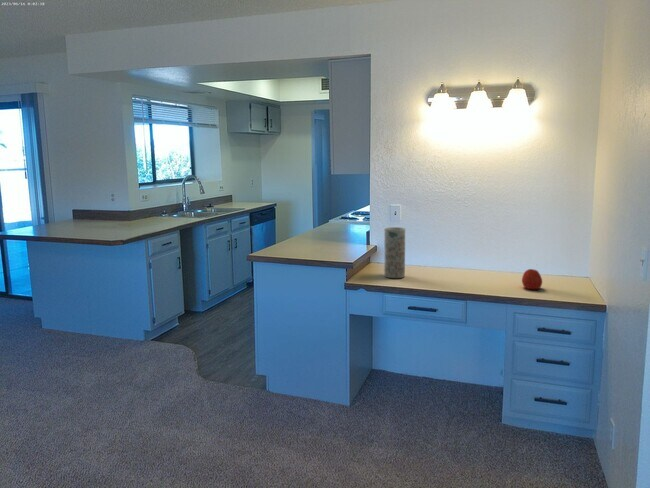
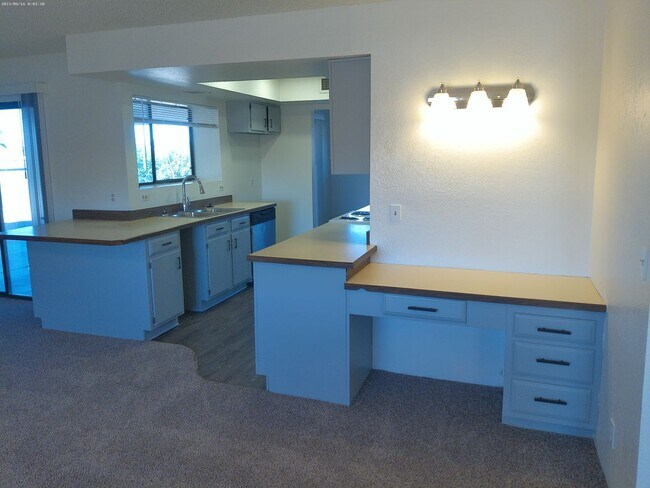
- apple [521,268,543,291]
- vase [383,226,406,279]
